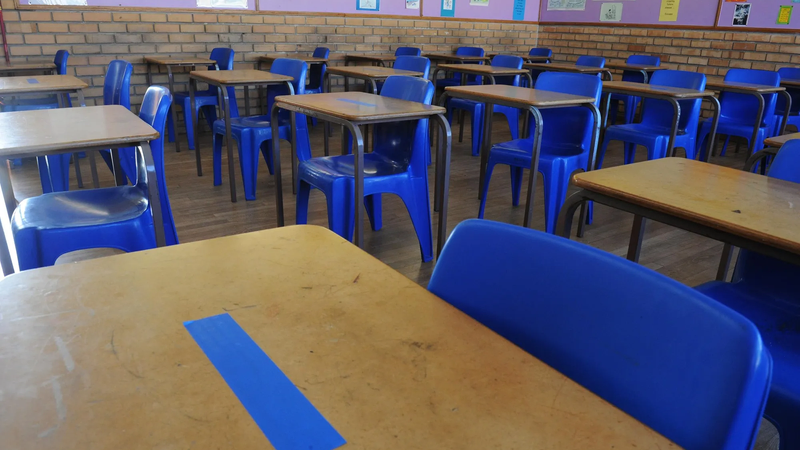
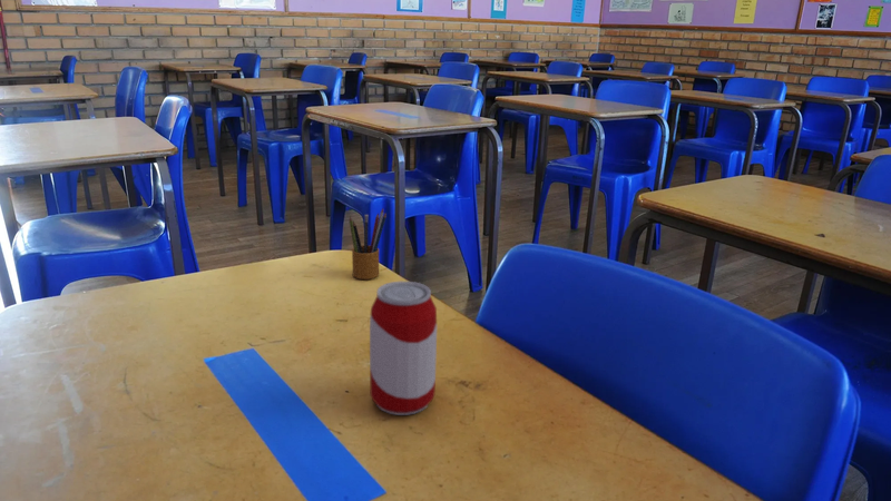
+ pencil box [349,207,388,281]
+ beverage can [369,281,438,416]
